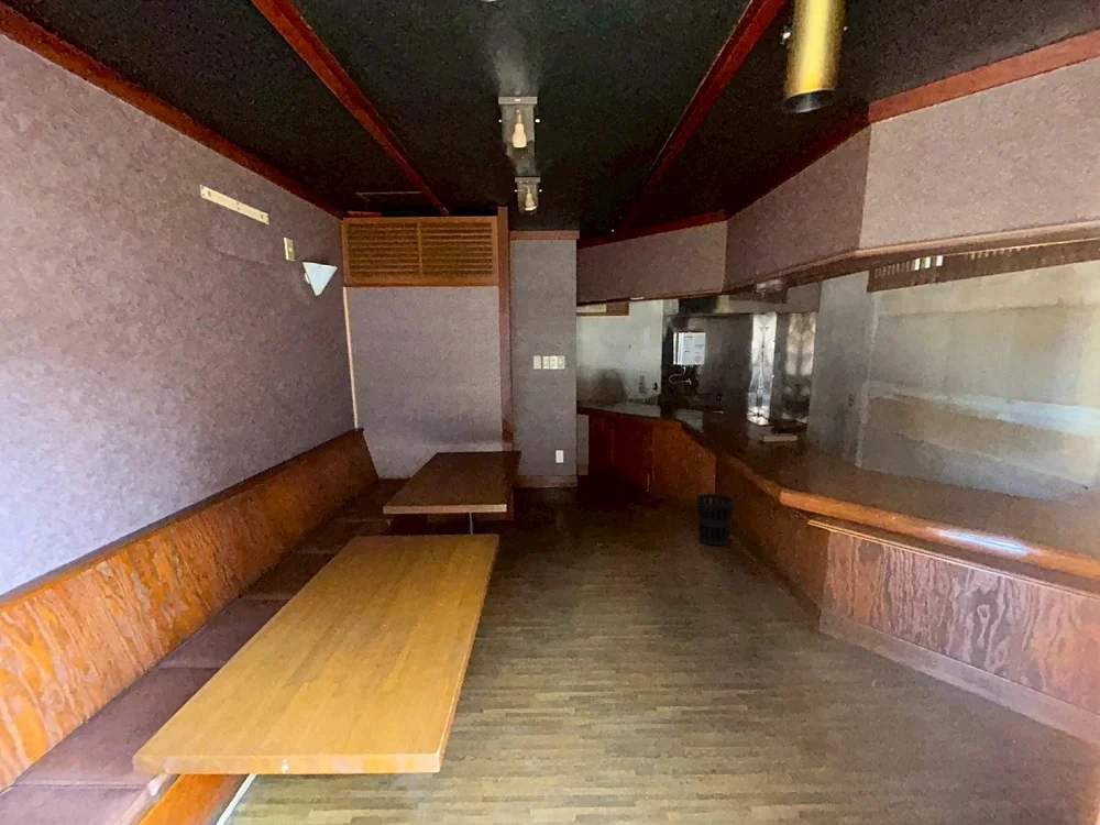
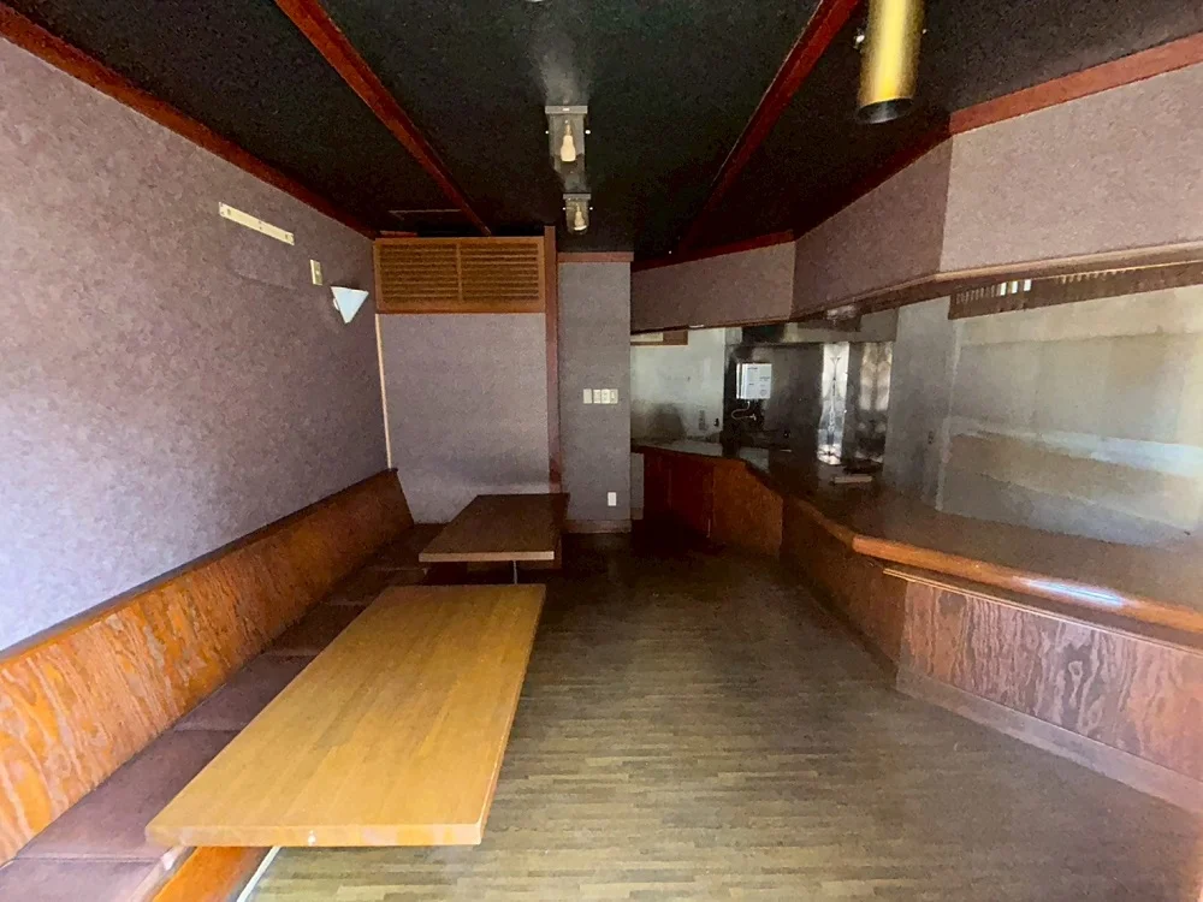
- wastebasket [695,493,736,547]
